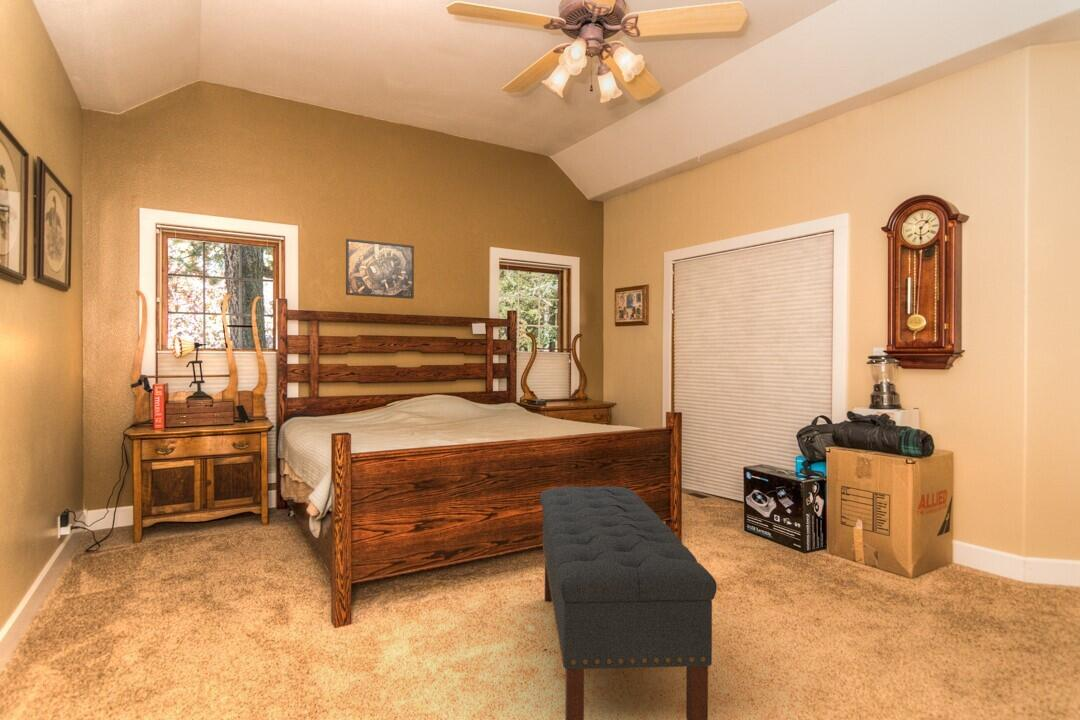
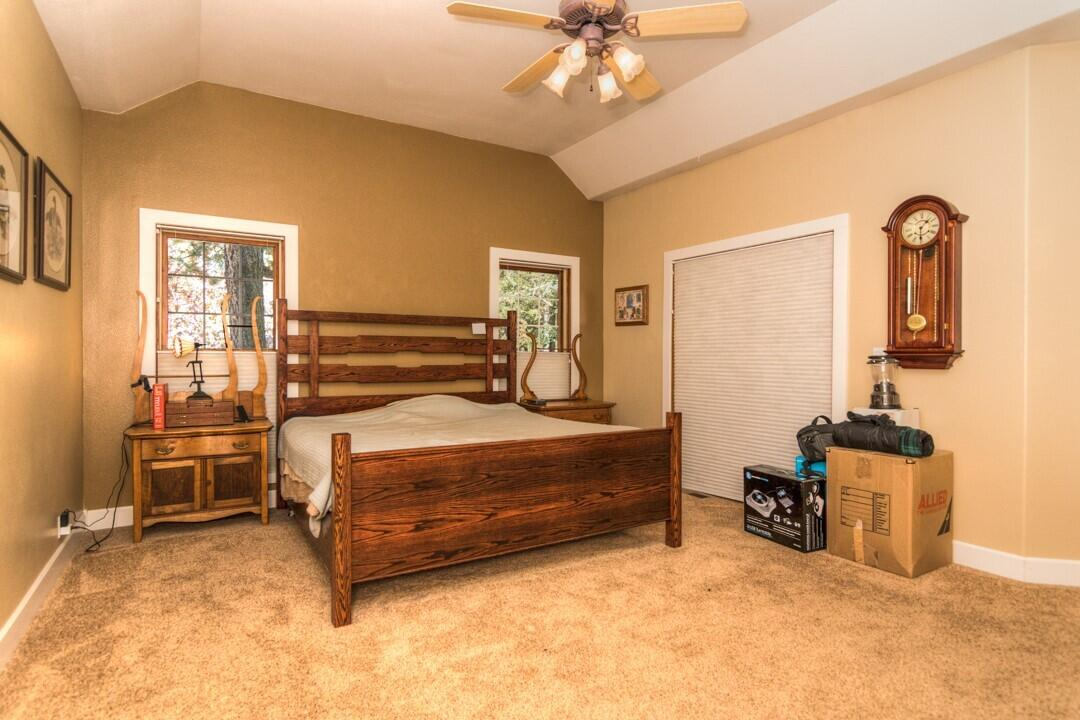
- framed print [345,238,415,300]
- bench [539,485,718,720]
